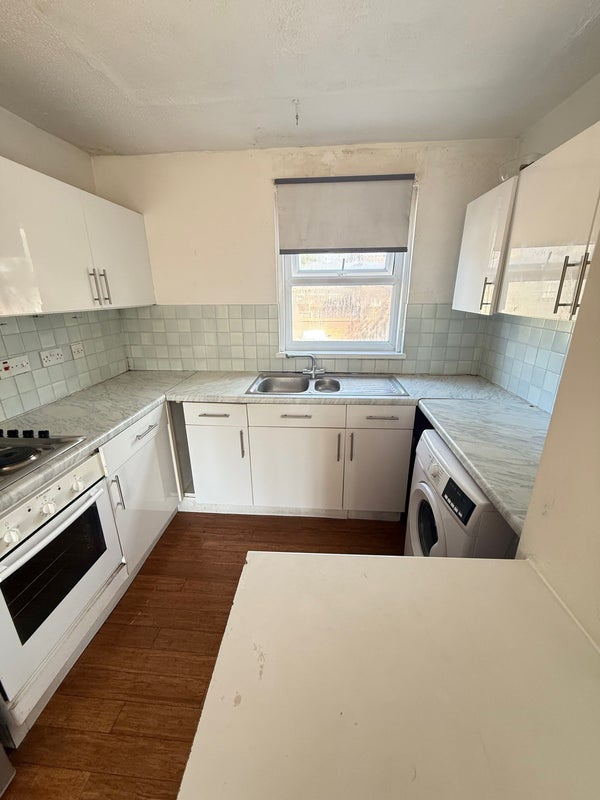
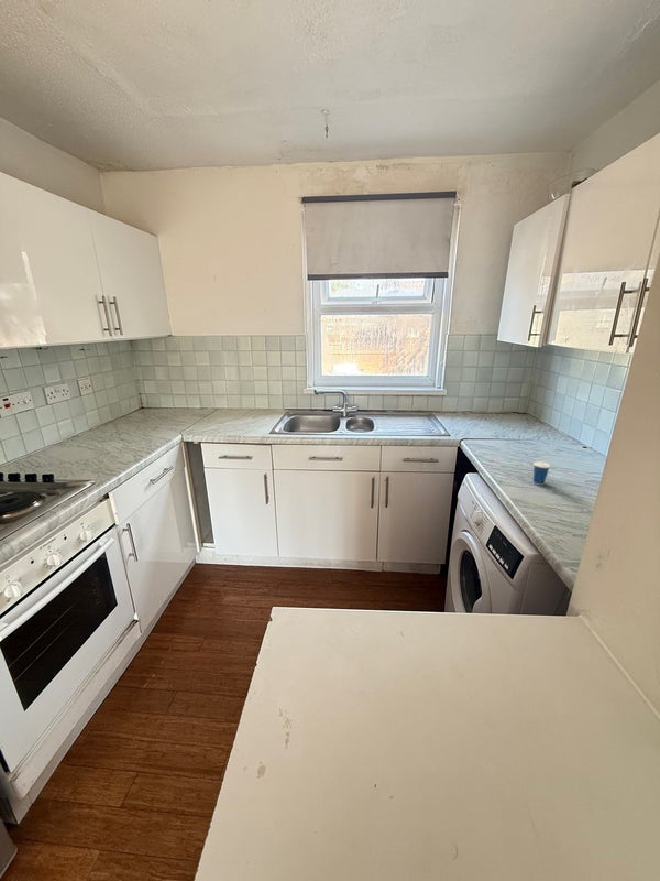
+ cup [531,453,551,486]
